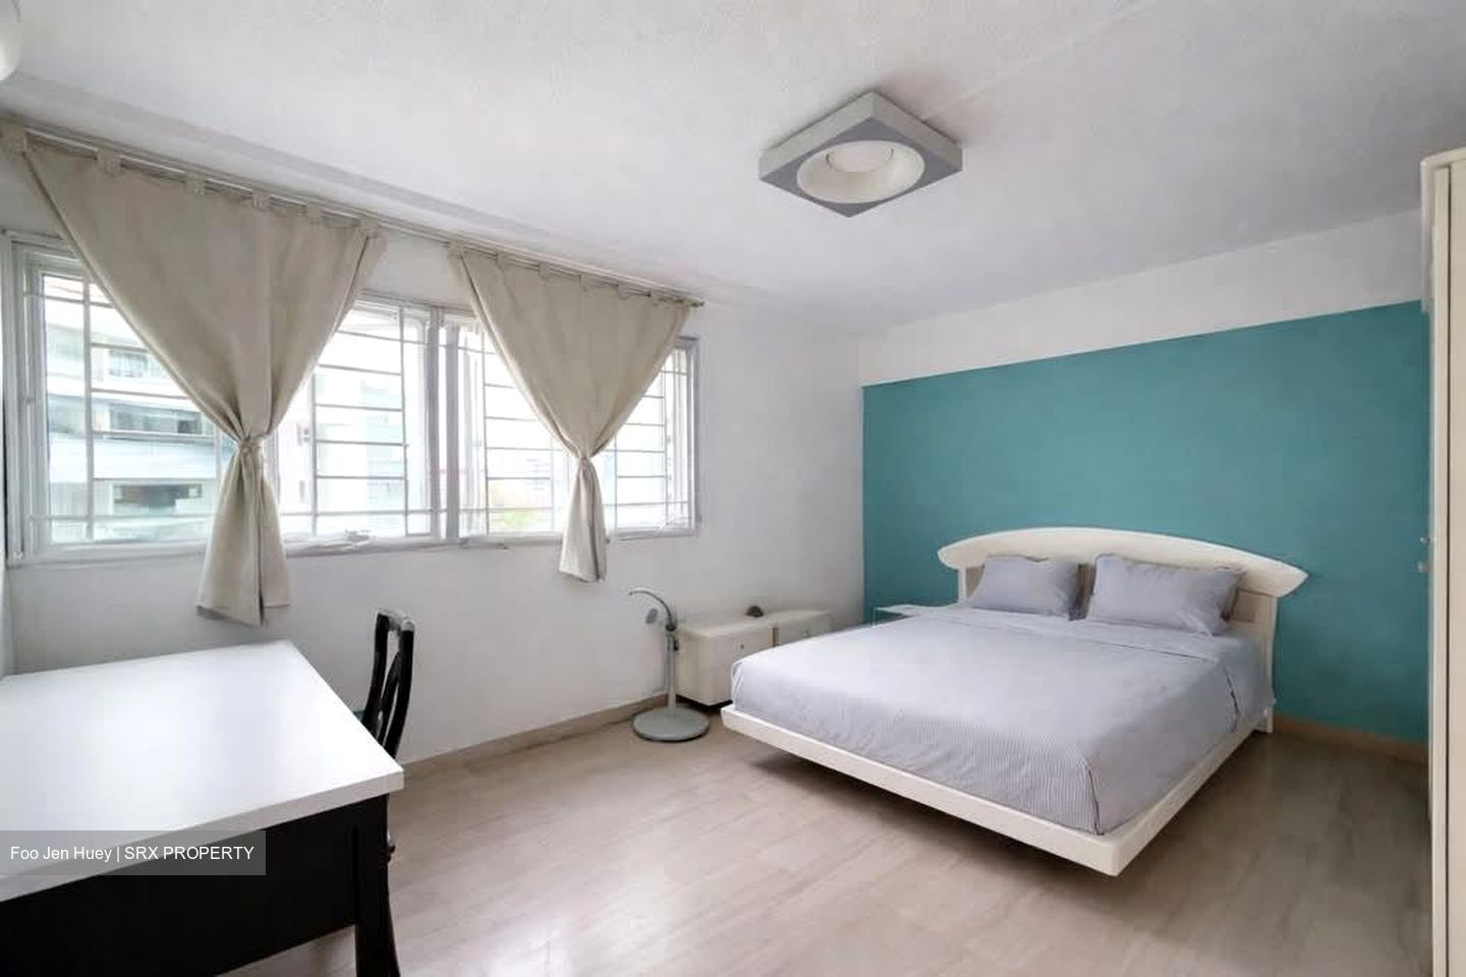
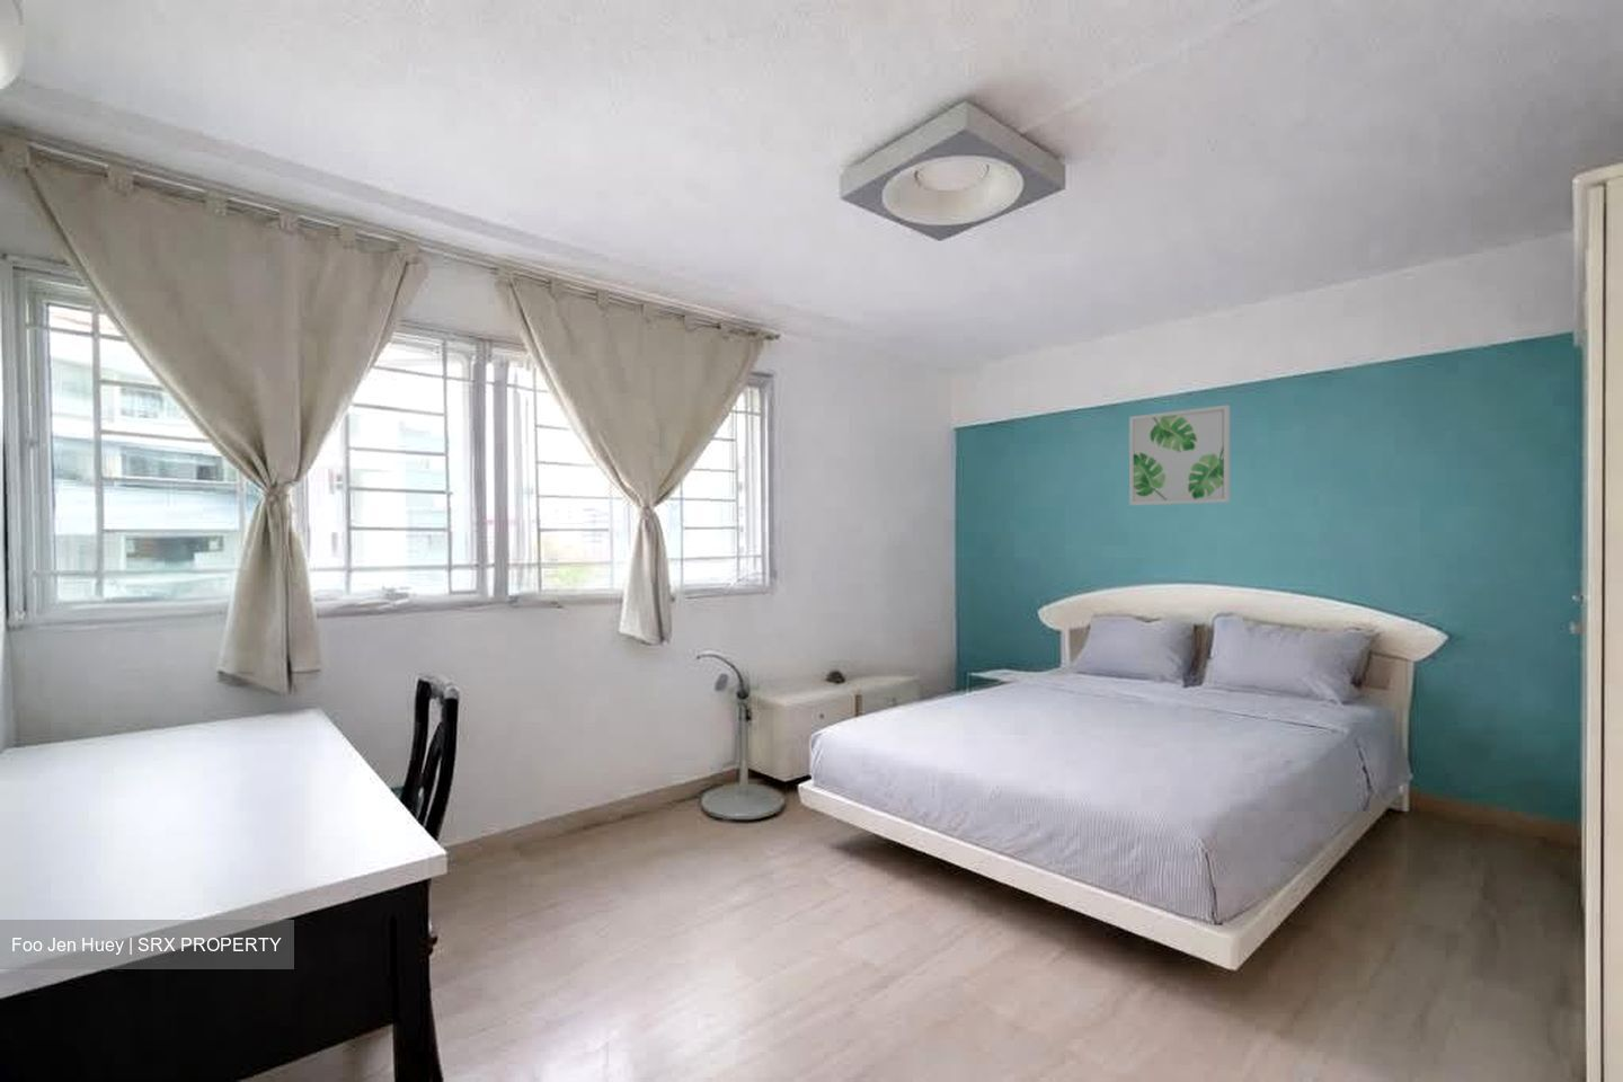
+ wall art [1128,403,1231,506]
